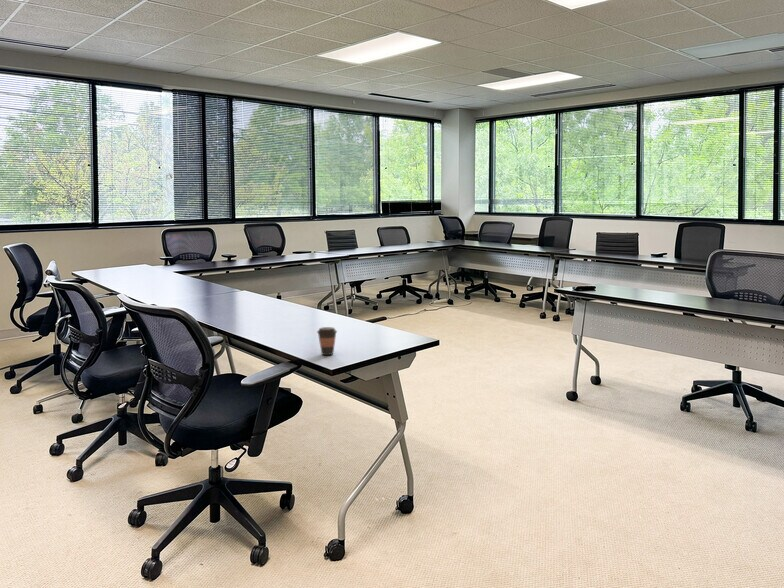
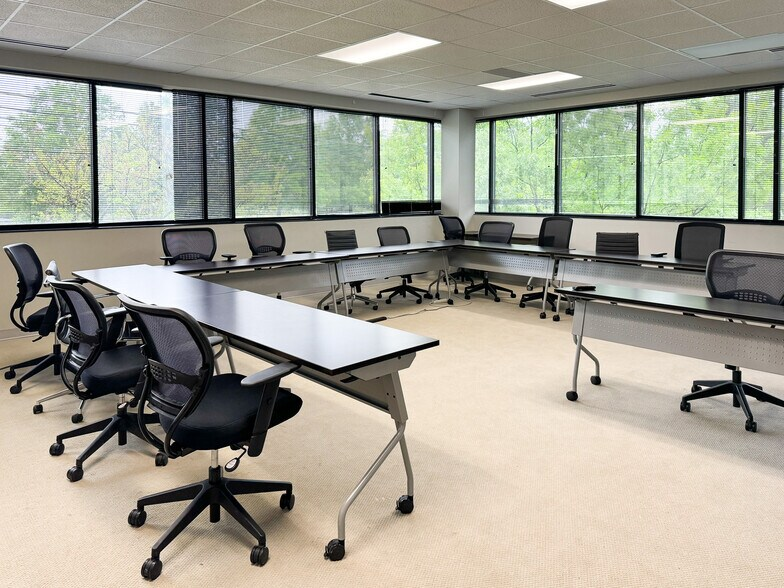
- coffee cup [316,326,338,356]
